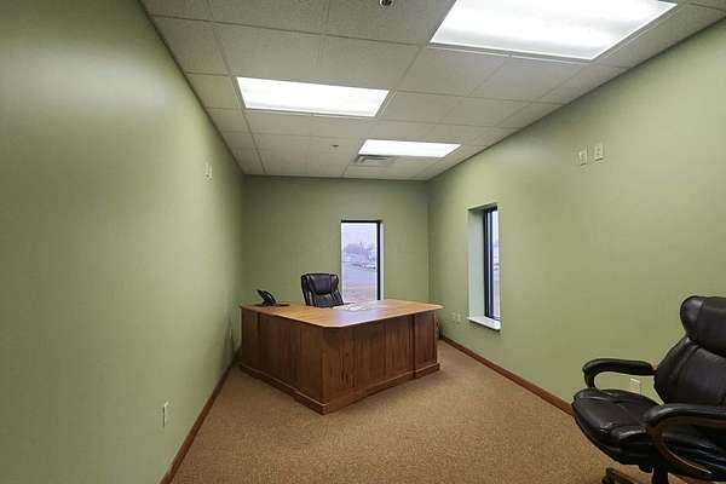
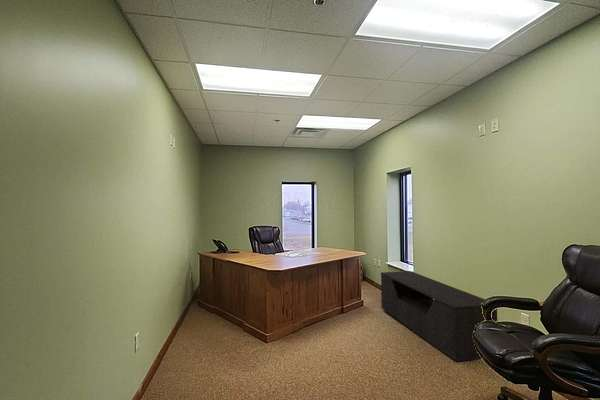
+ media console [380,270,498,362]
